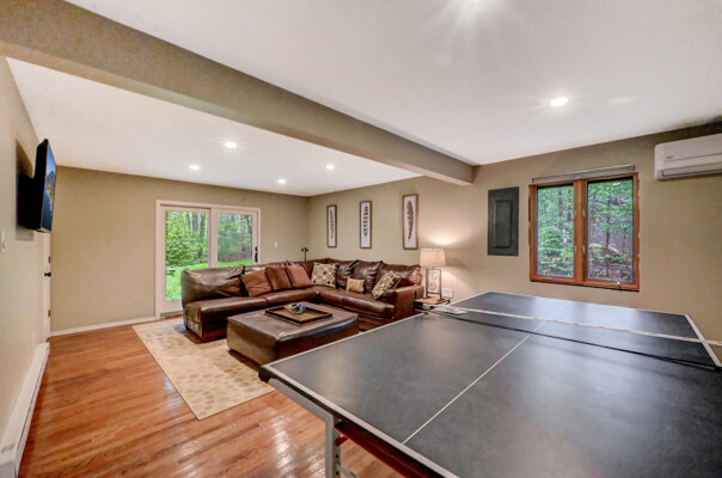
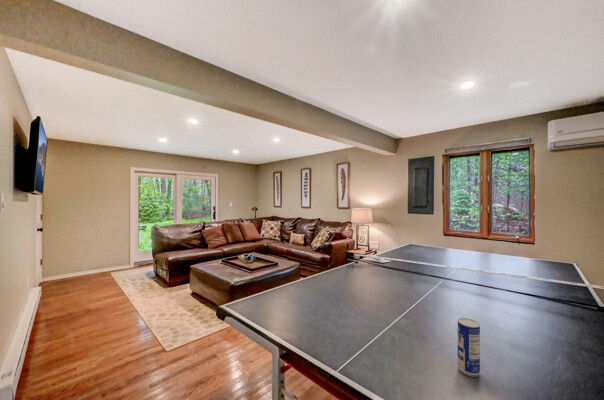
+ beverage can [457,317,481,378]
